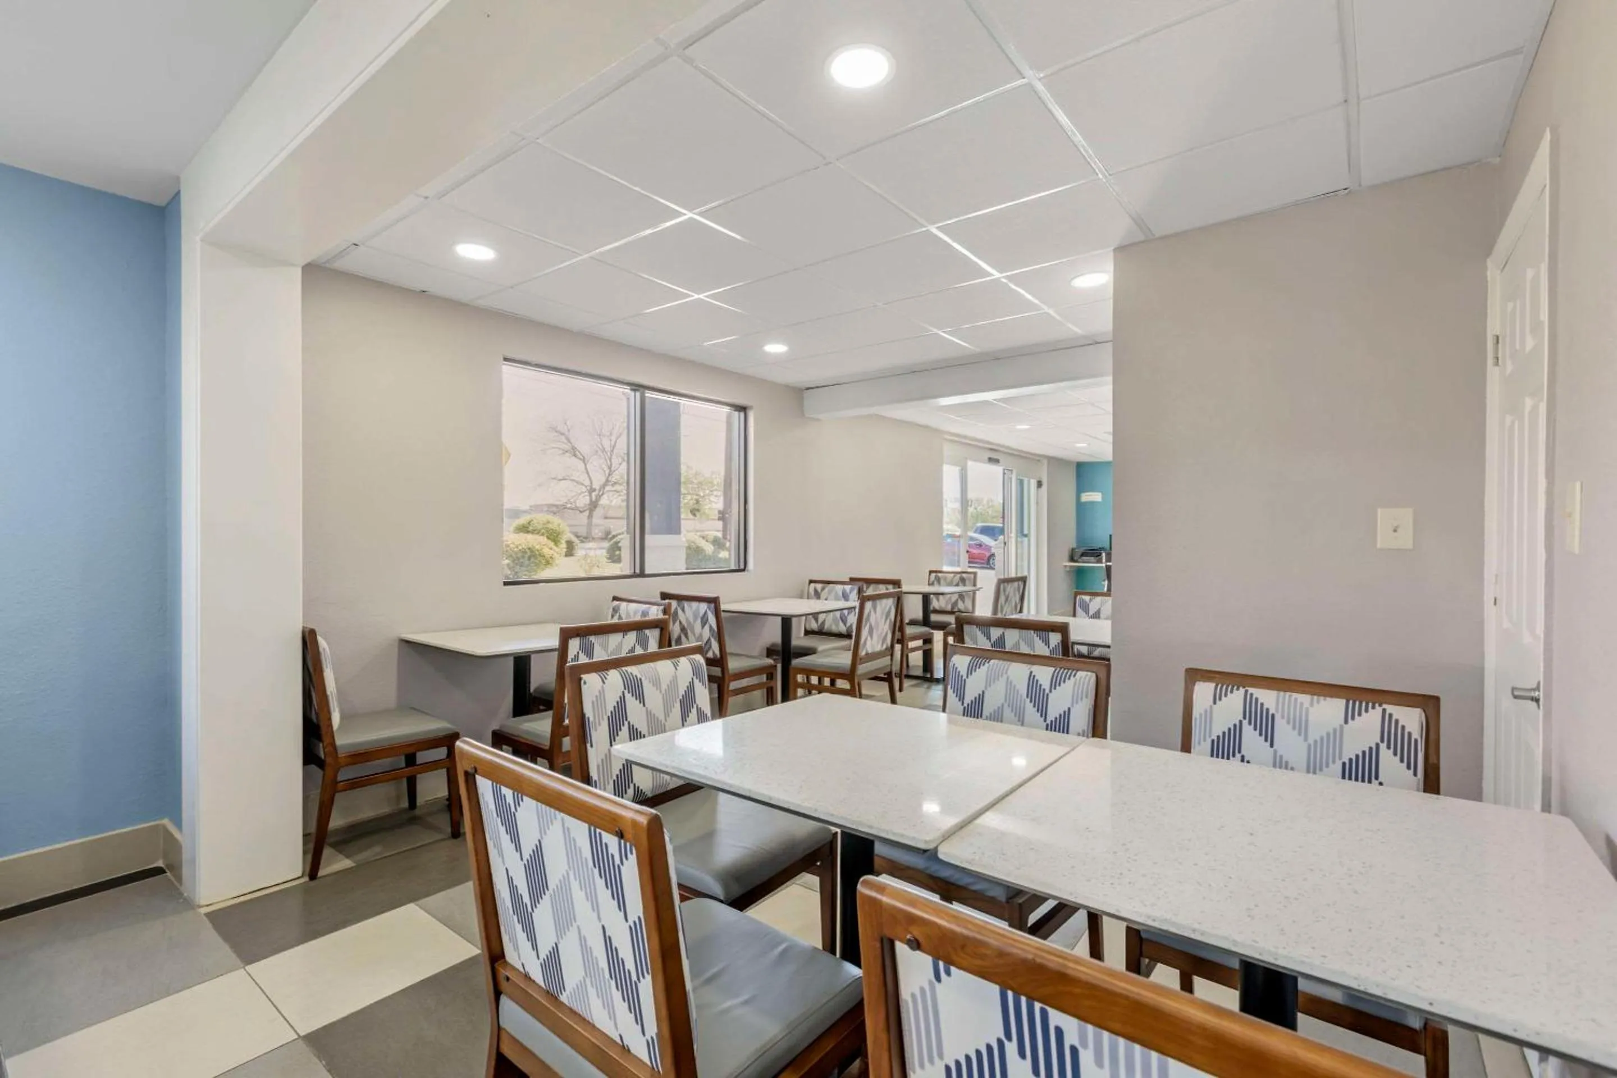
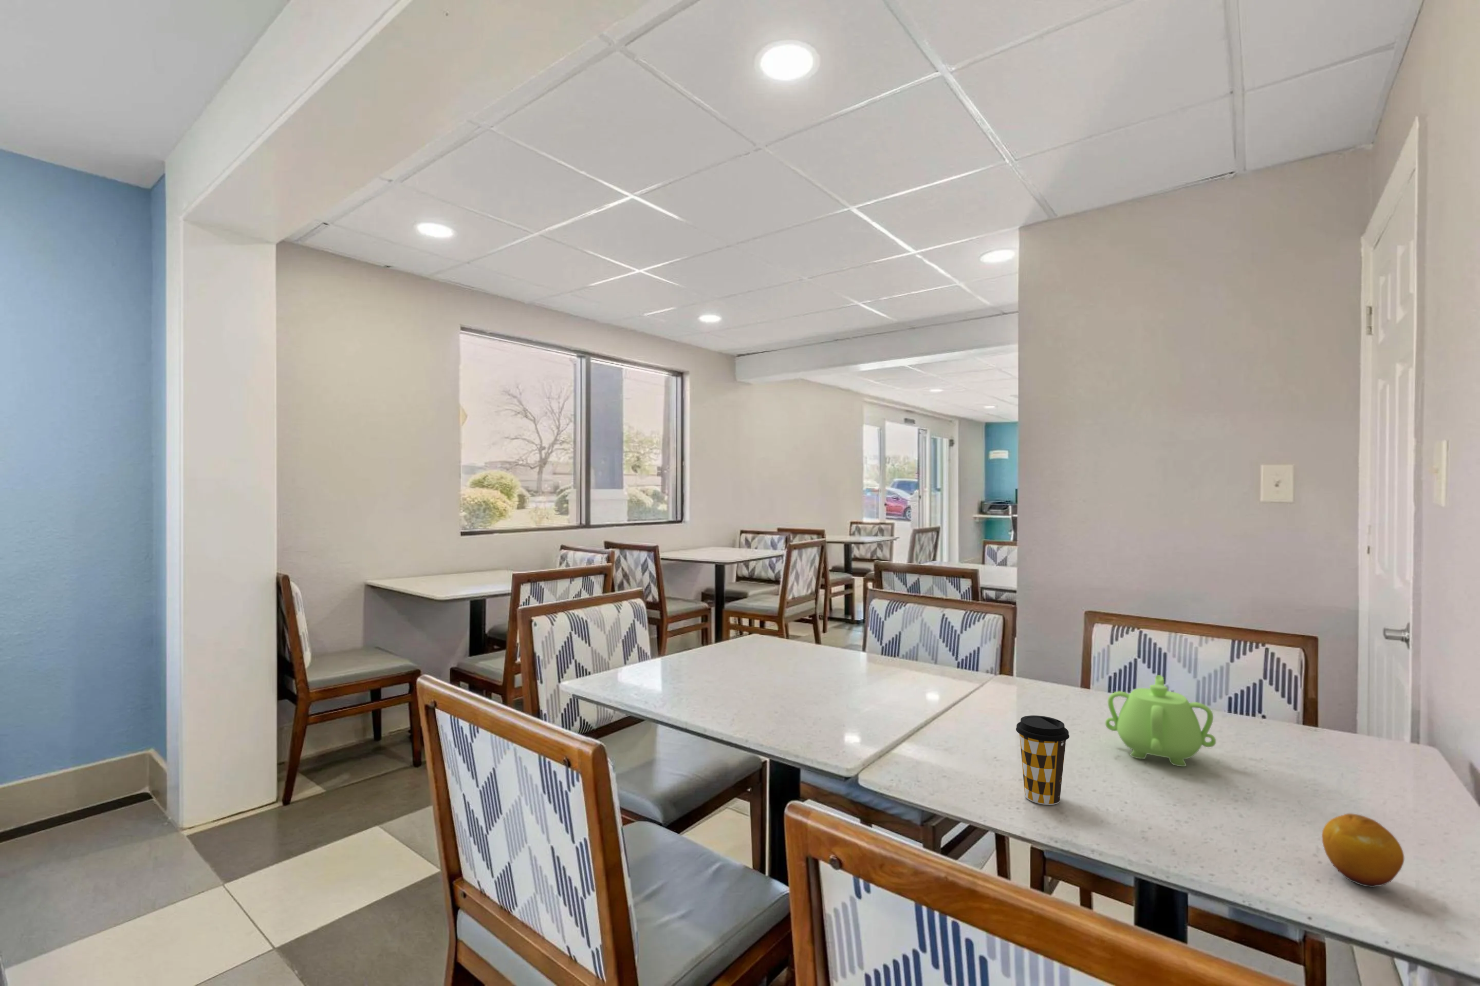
+ coffee cup [1015,715,1070,806]
+ teapot [1104,675,1217,767]
+ fruit [1321,813,1405,888]
